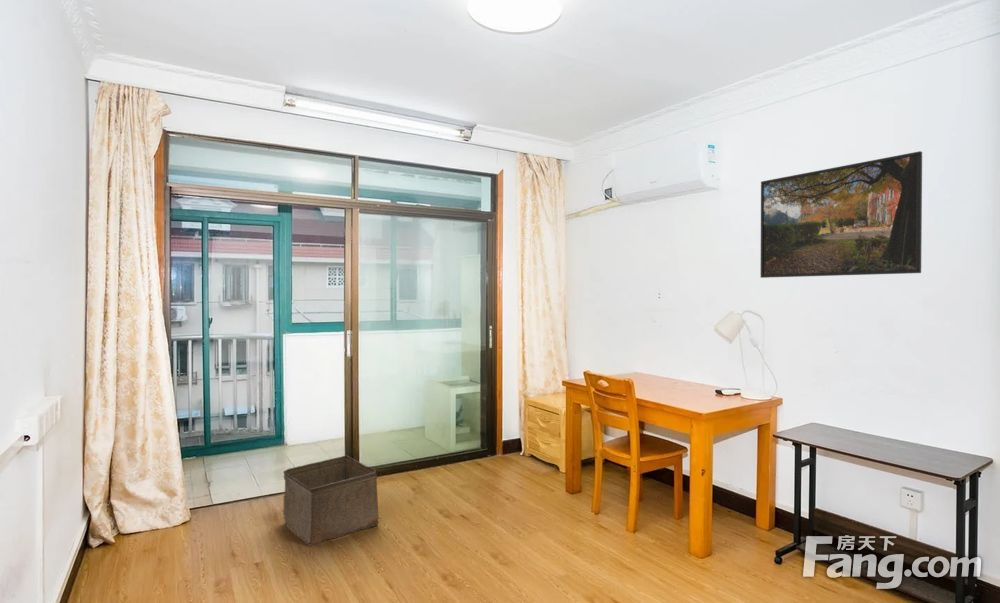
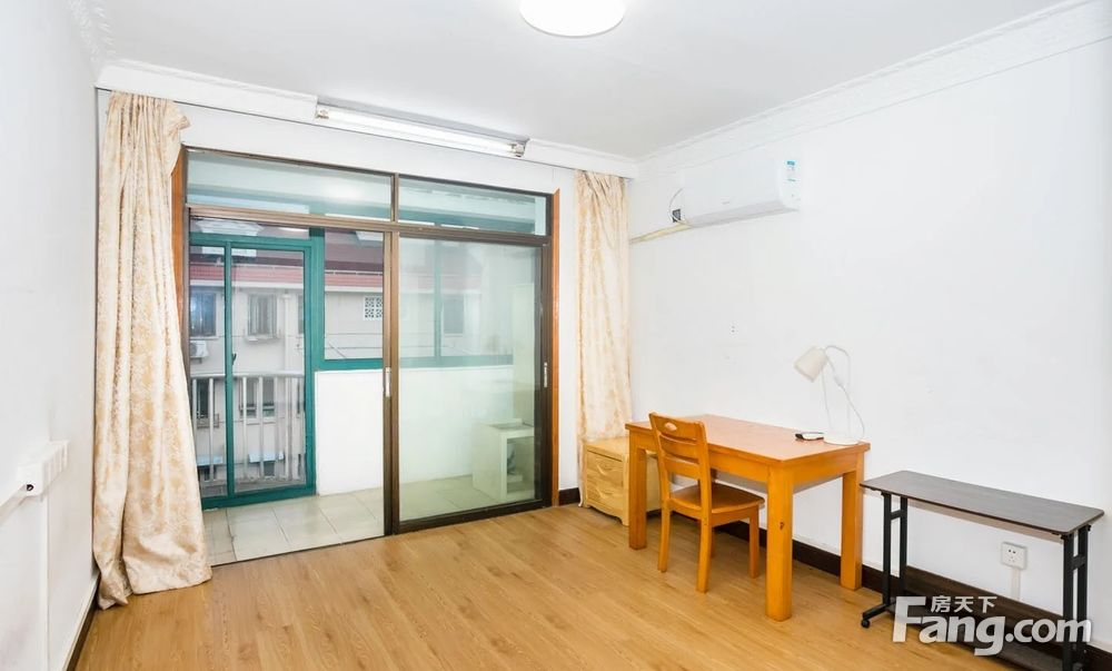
- storage bin [282,455,379,547]
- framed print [760,150,923,279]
